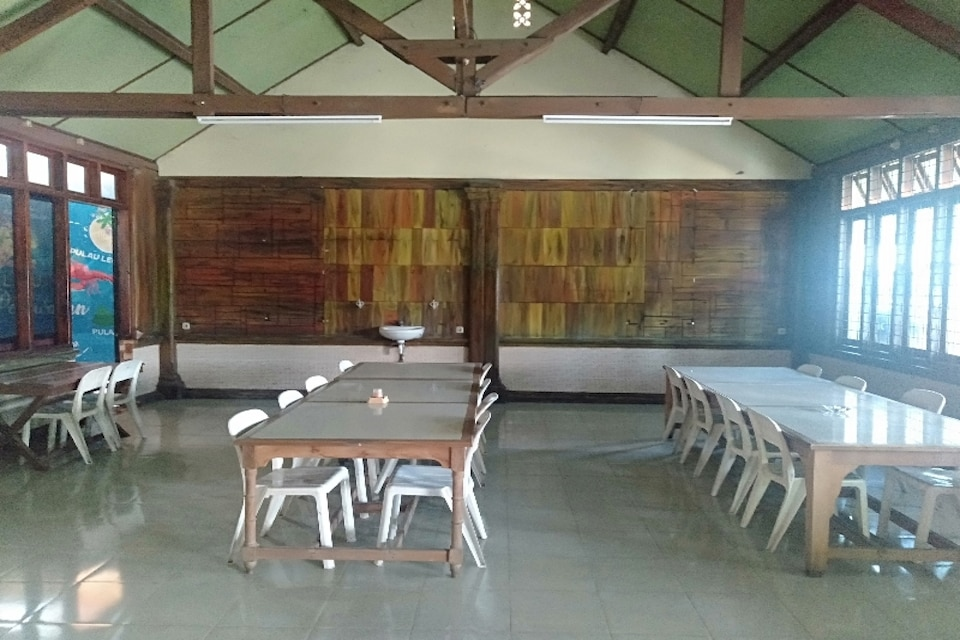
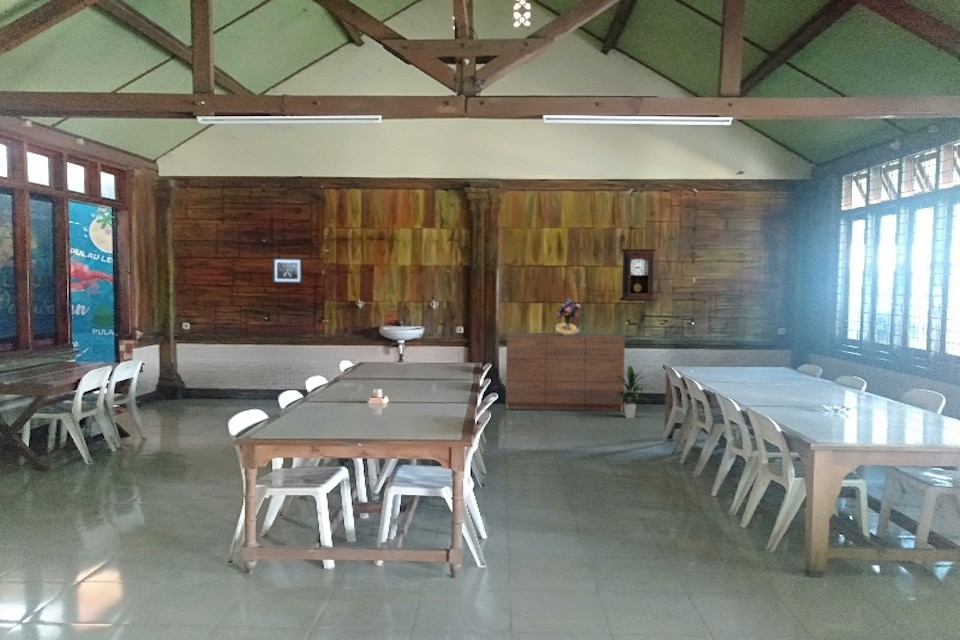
+ dresser [505,332,626,412]
+ indoor plant [615,363,653,419]
+ pendulum clock [619,248,657,302]
+ wall art [272,257,304,285]
+ bouquet [552,297,582,336]
